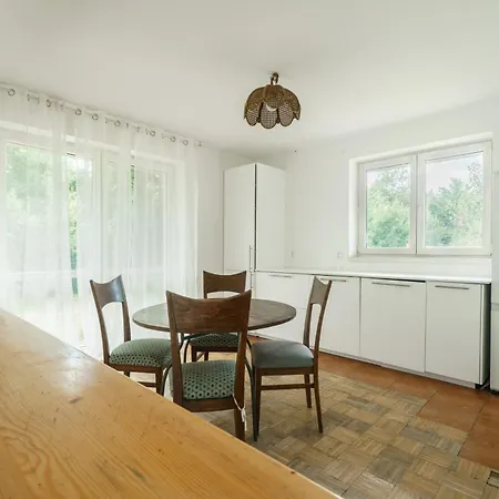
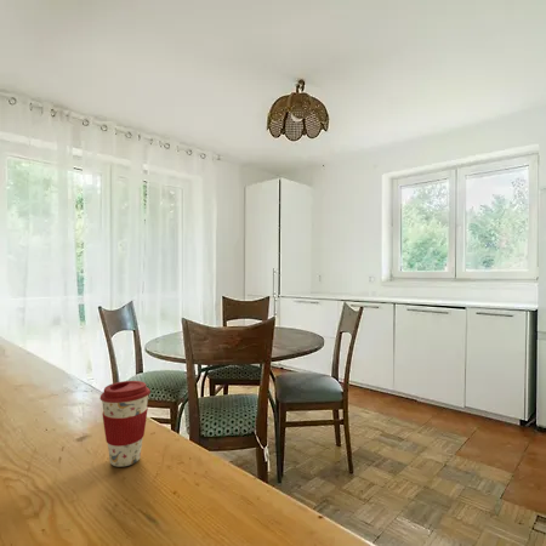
+ coffee cup [98,380,152,467]
